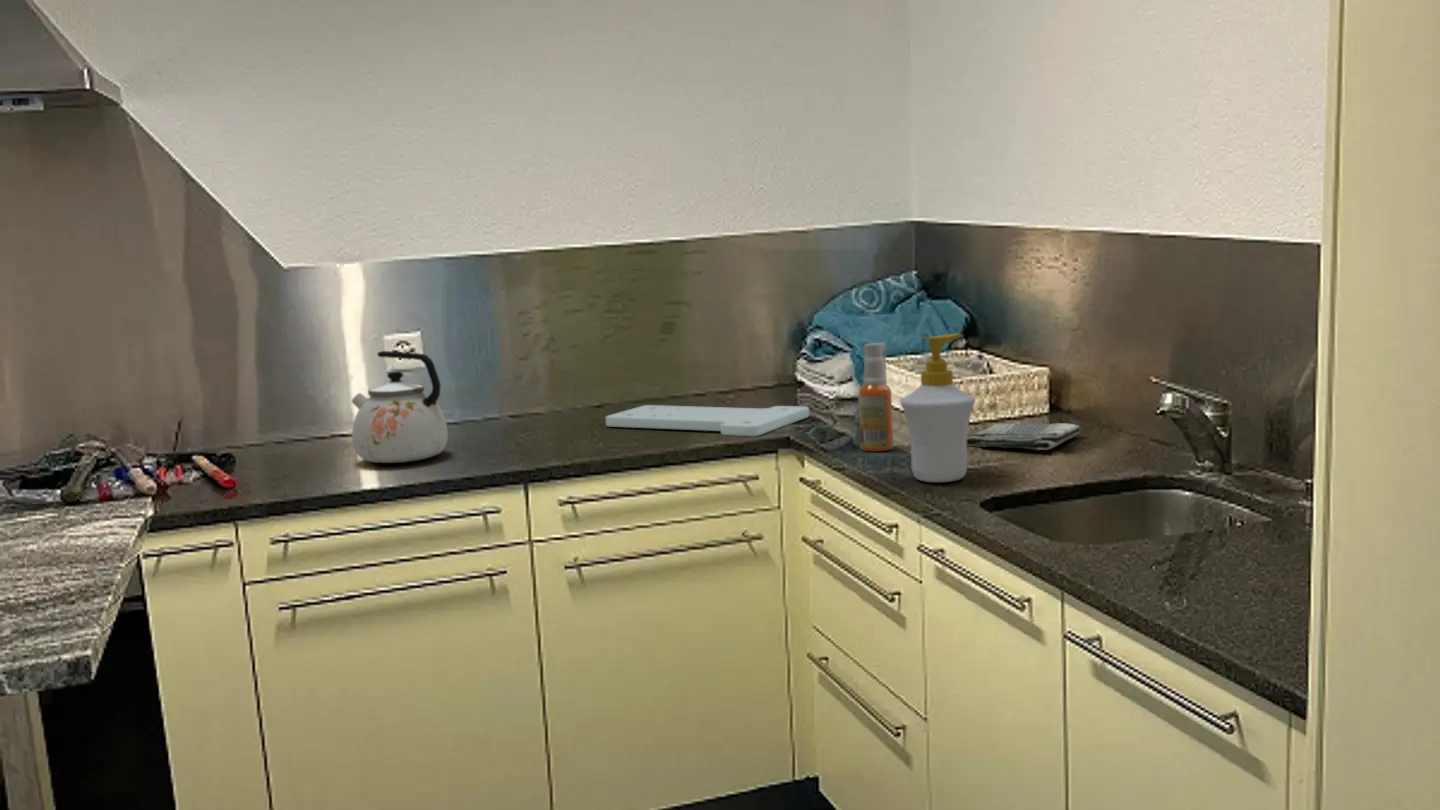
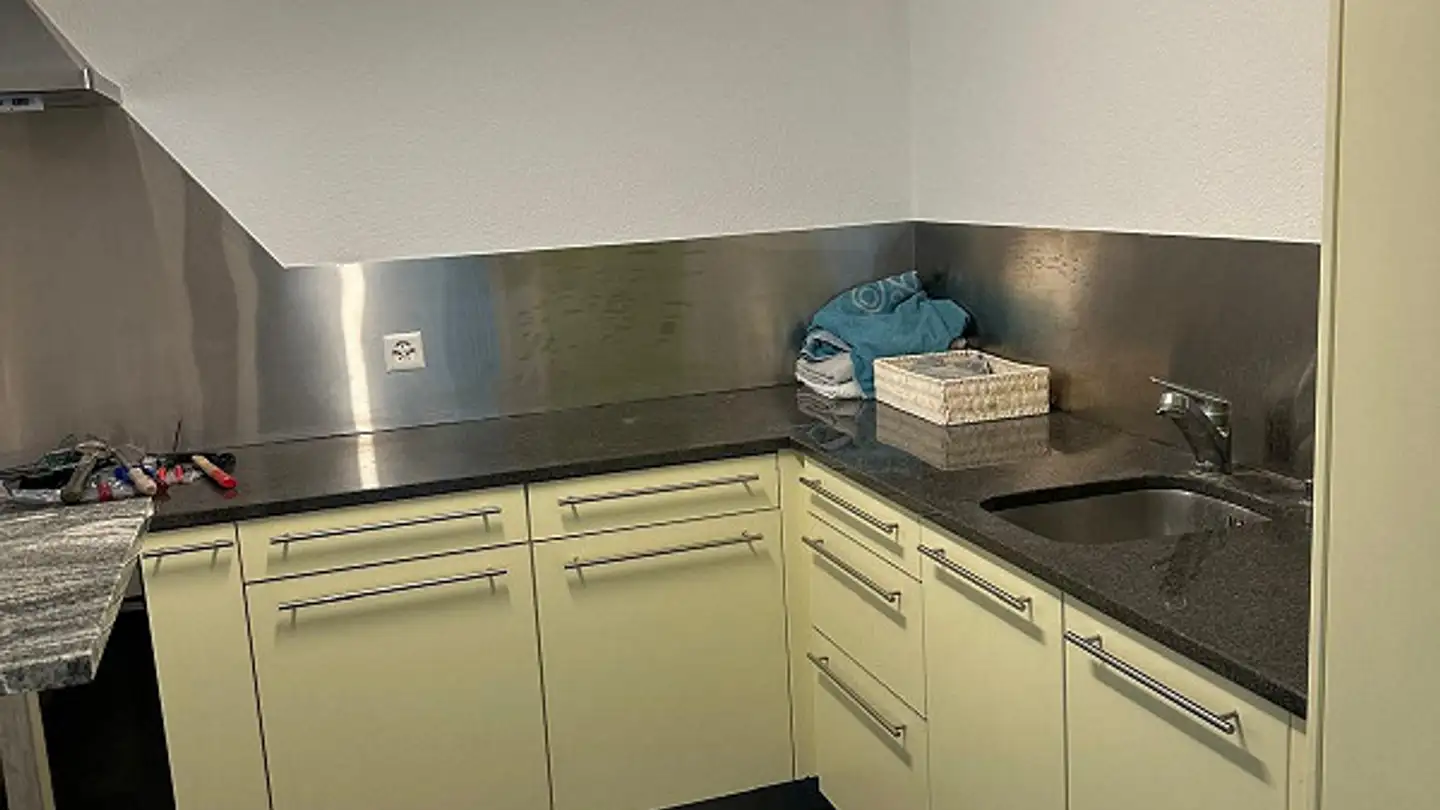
- spray bottle [857,341,894,452]
- kettle [351,350,449,464]
- soap bottle [899,333,976,483]
- dish towel [967,422,1082,451]
- cutting board [604,404,810,437]
